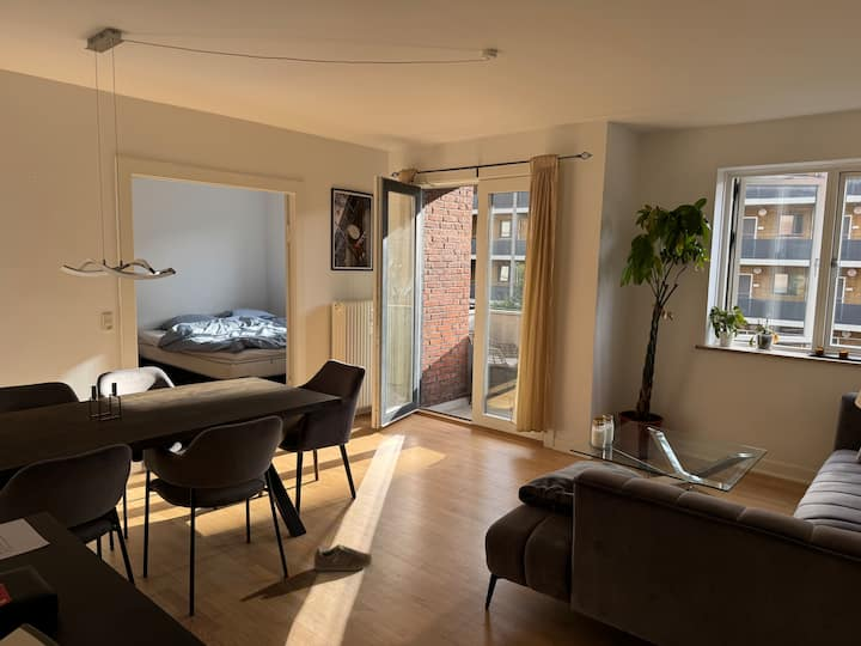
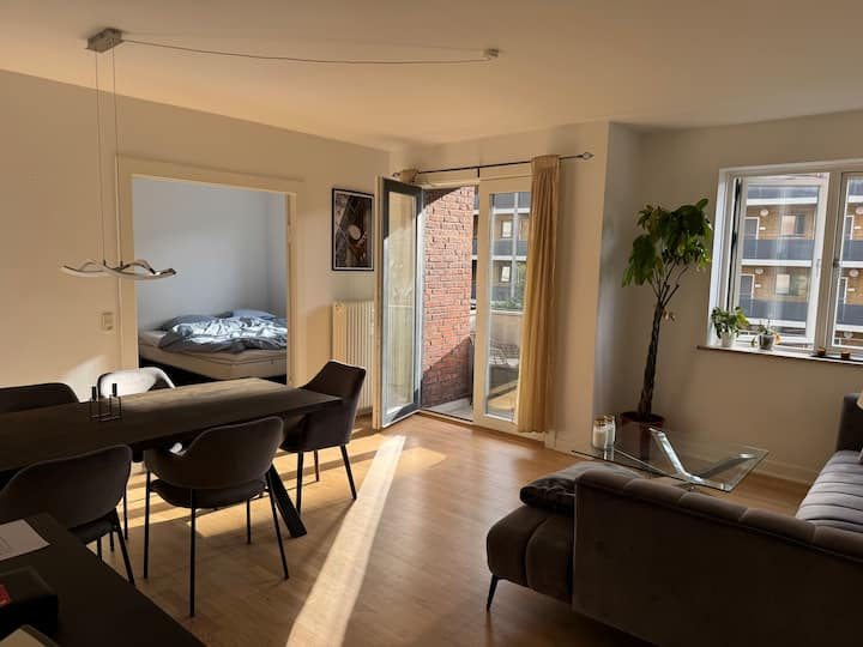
- sneaker [313,543,374,572]
